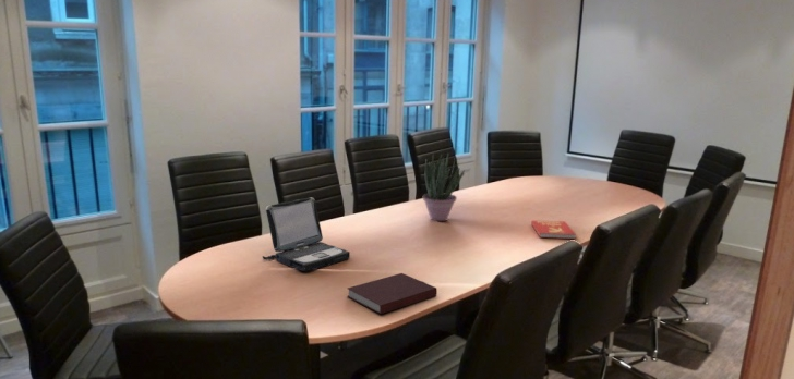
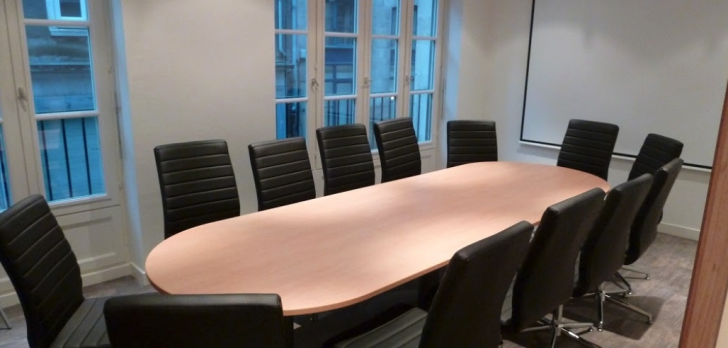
- potted plant [422,150,466,222]
- book [530,220,577,240]
- laptop [262,196,350,272]
- notebook [347,272,438,315]
